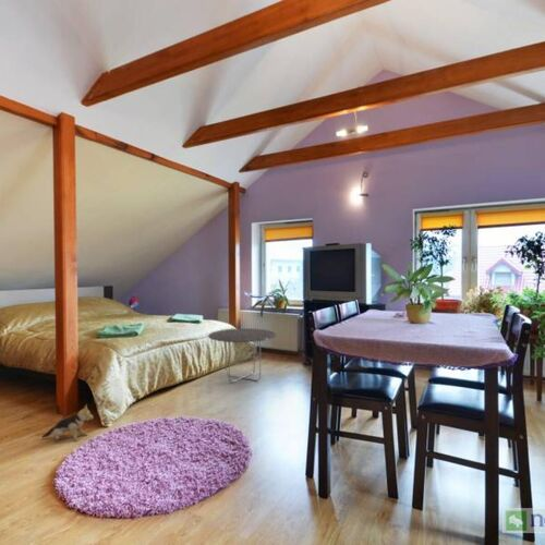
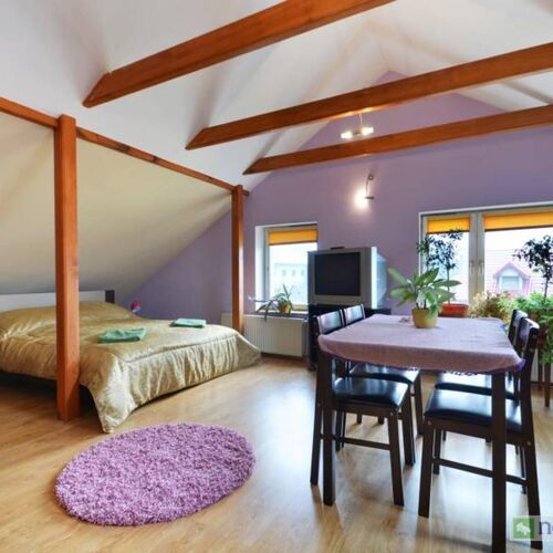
- plush toy [40,403,95,443]
- side table [207,327,277,384]
